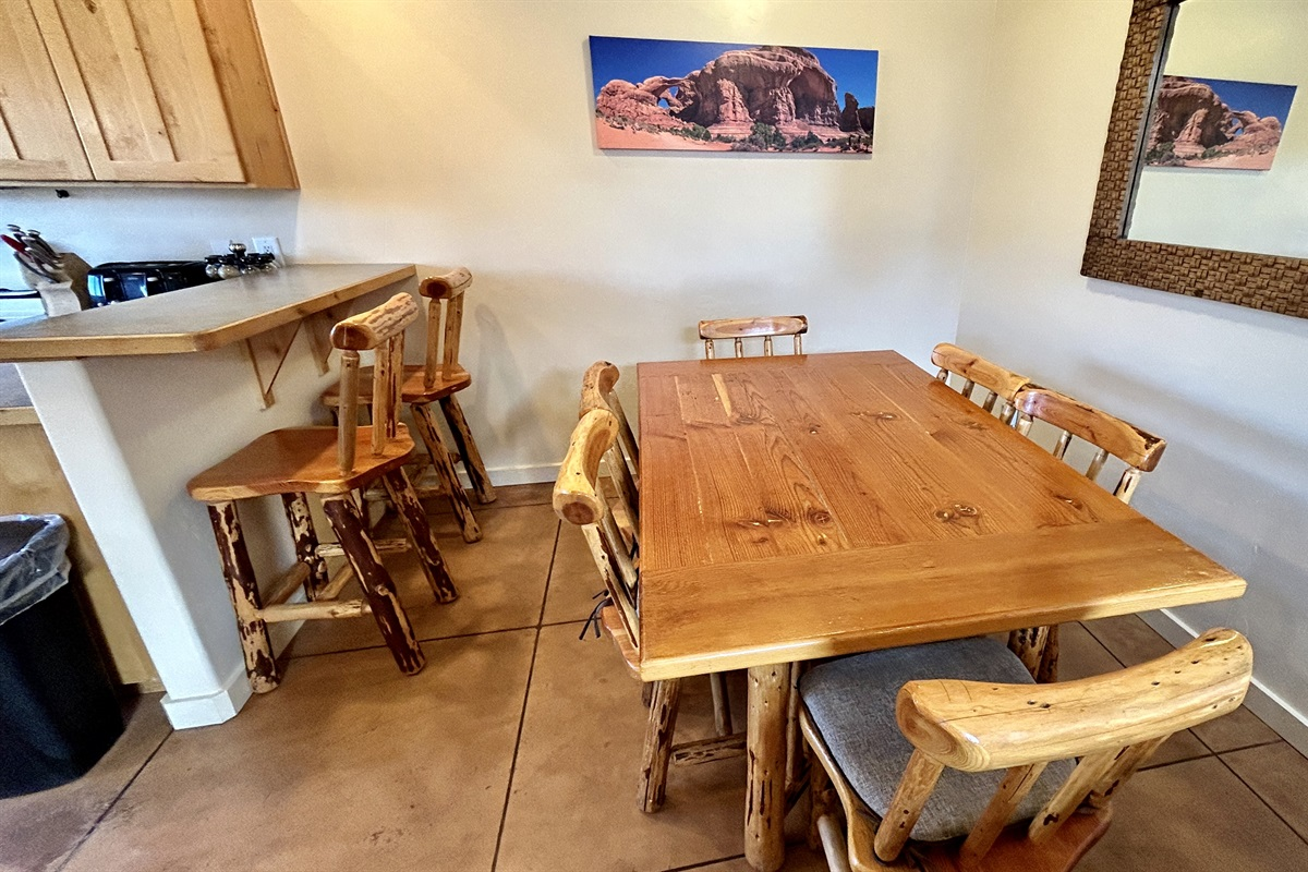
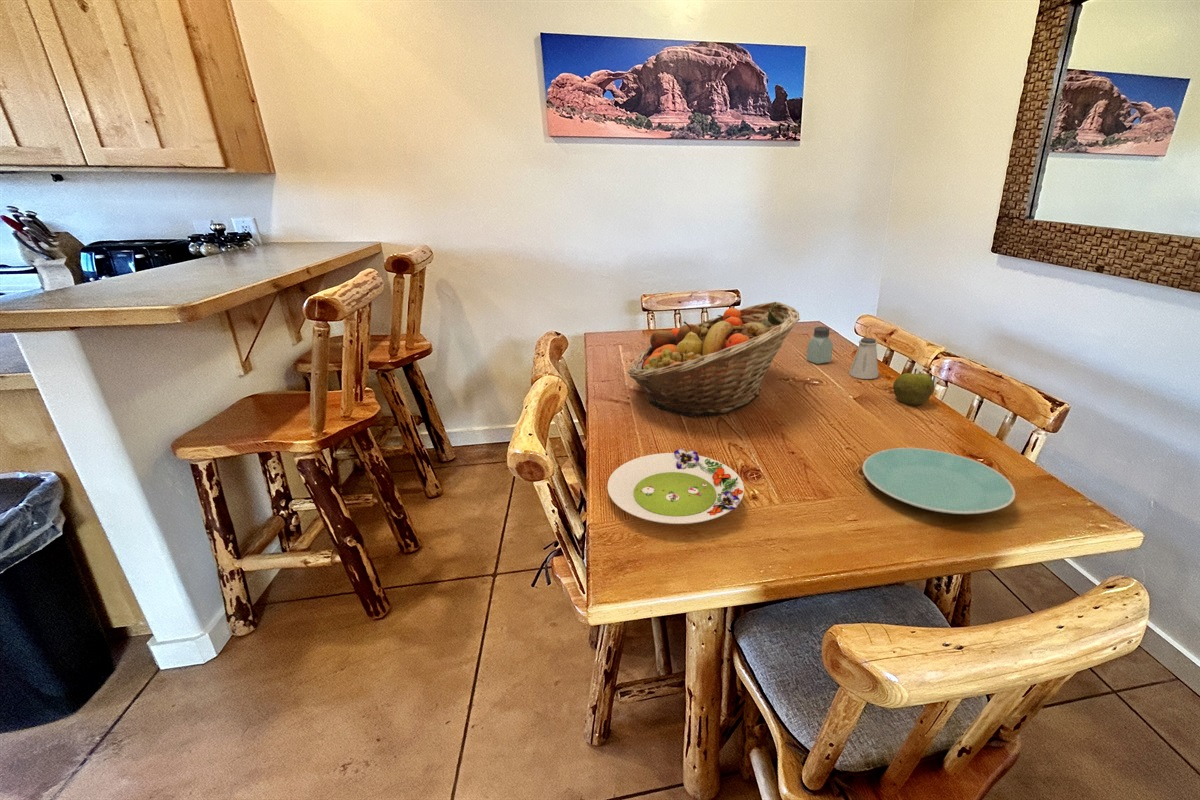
+ salad plate [606,448,745,525]
+ fruit basket [627,301,801,418]
+ plate [861,447,1016,515]
+ apple [892,368,935,406]
+ saltshaker [806,326,834,365]
+ saltshaker [848,337,880,380]
